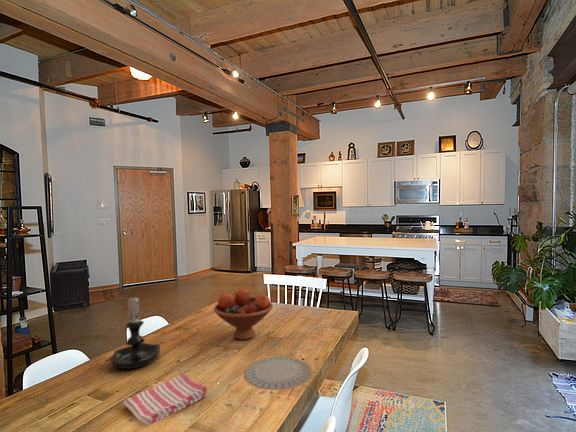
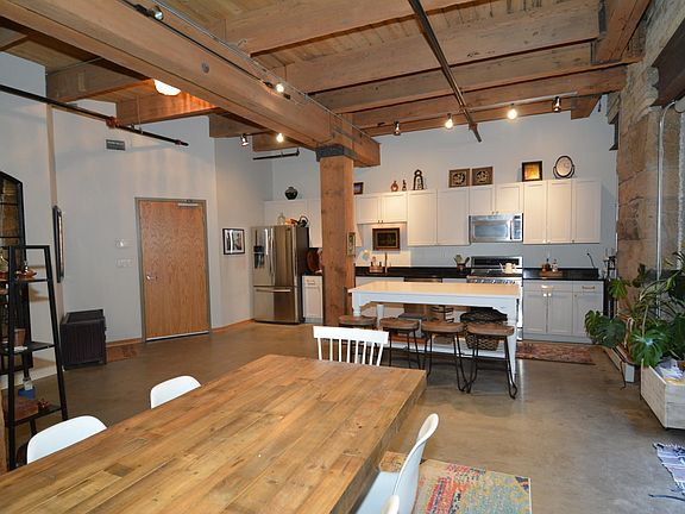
- chinaware [244,356,313,391]
- candle holder [107,293,161,370]
- fruit bowl [213,288,274,341]
- dish towel [122,373,208,427]
